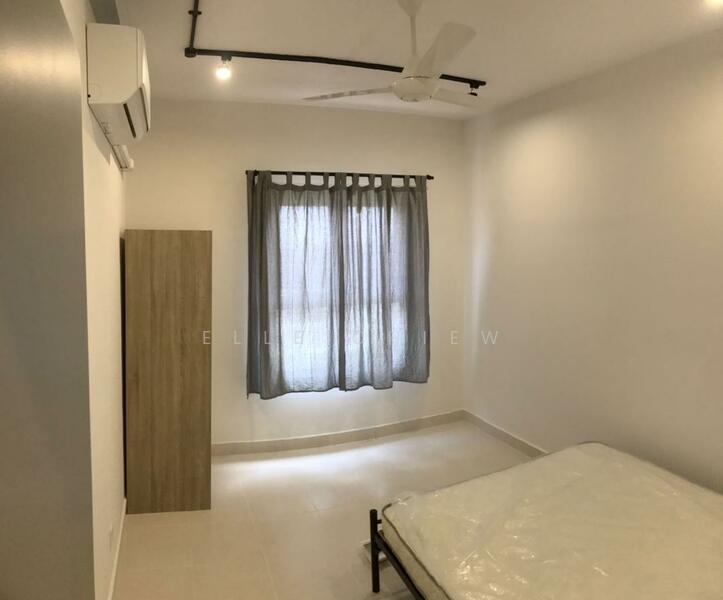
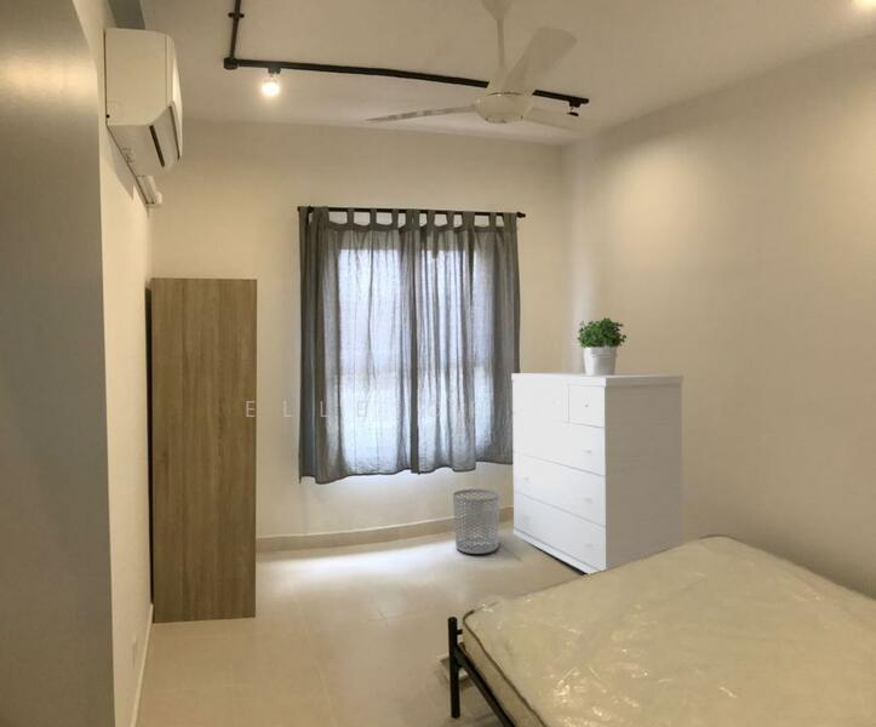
+ dresser [510,371,685,576]
+ waste bin [452,488,500,555]
+ potted plant [576,316,628,376]
